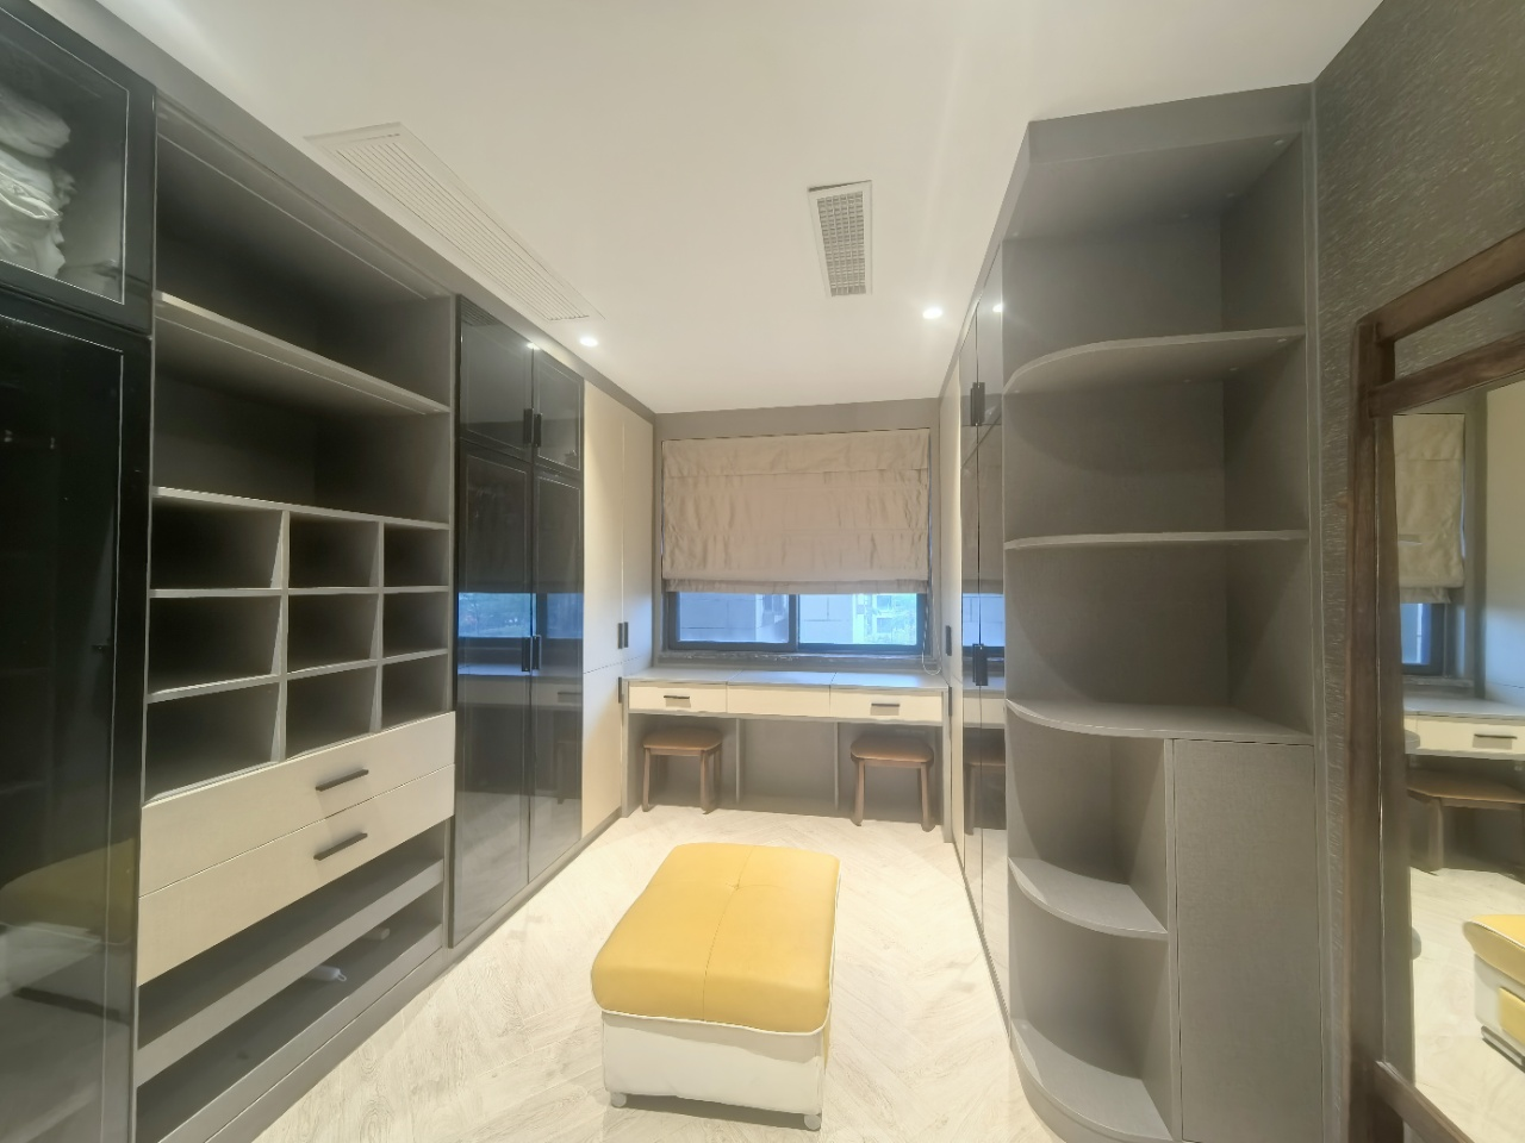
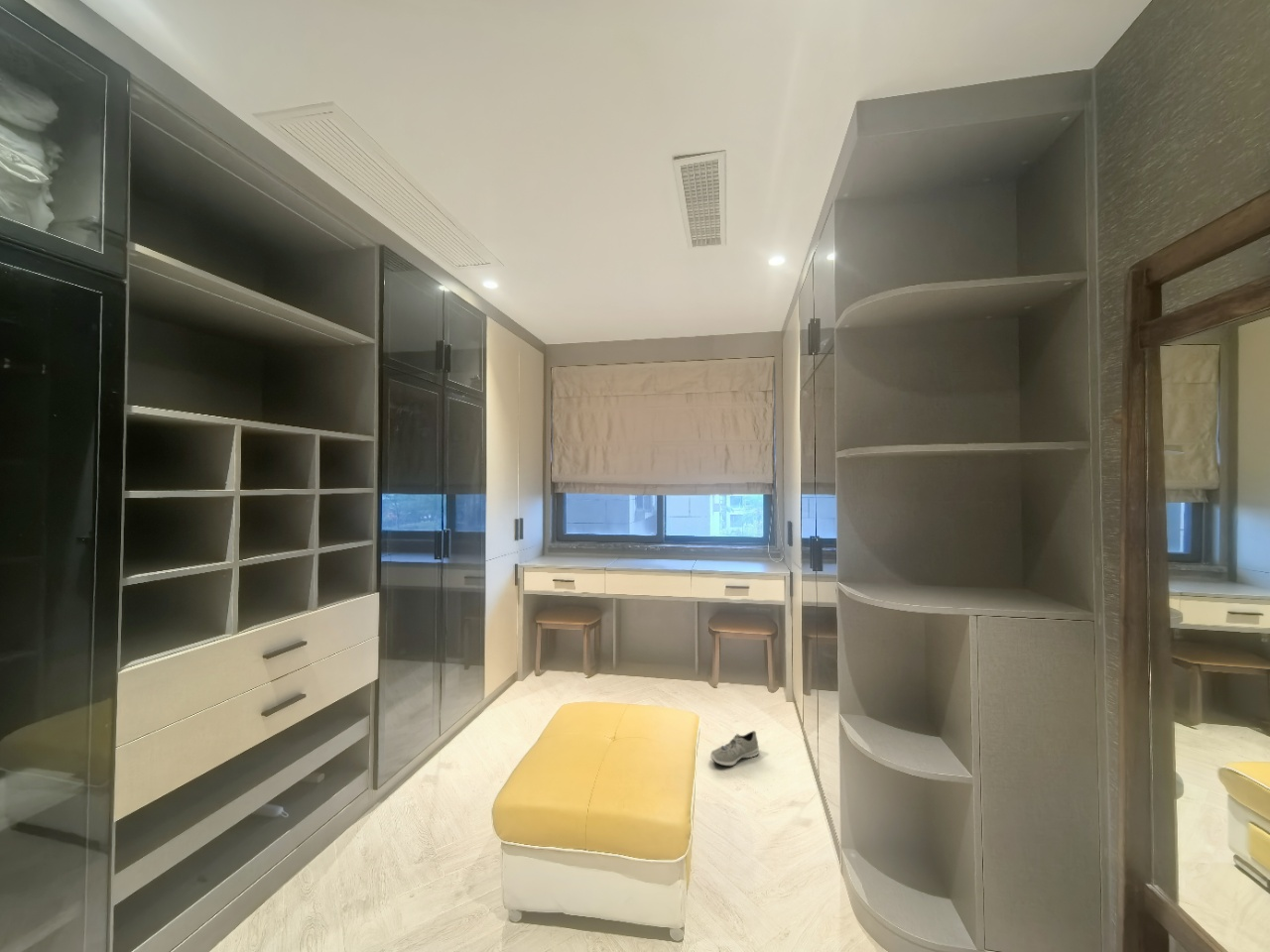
+ sneaker [709,730,760,767]
